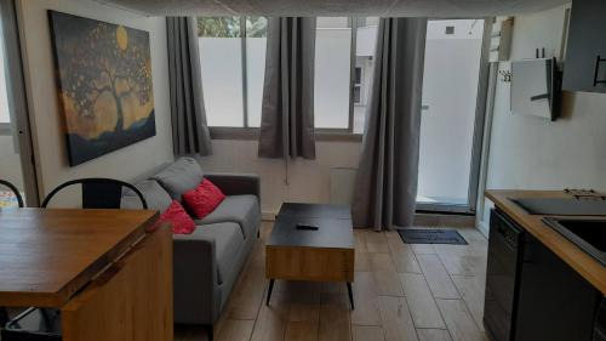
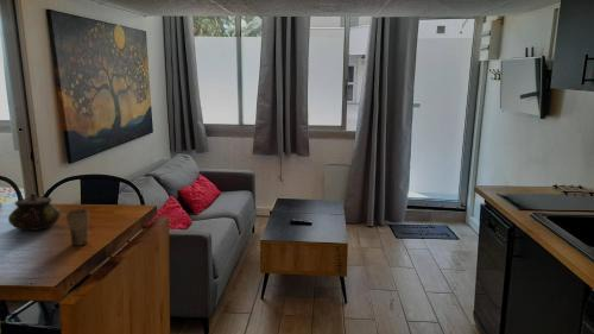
+ cup [65,204,90,246]
+ teapot [7,193,62,232]
